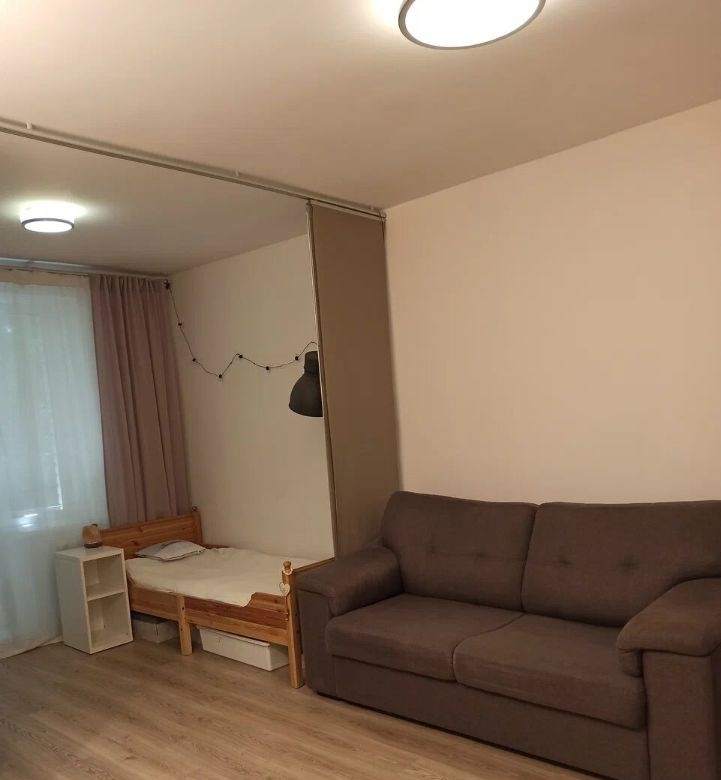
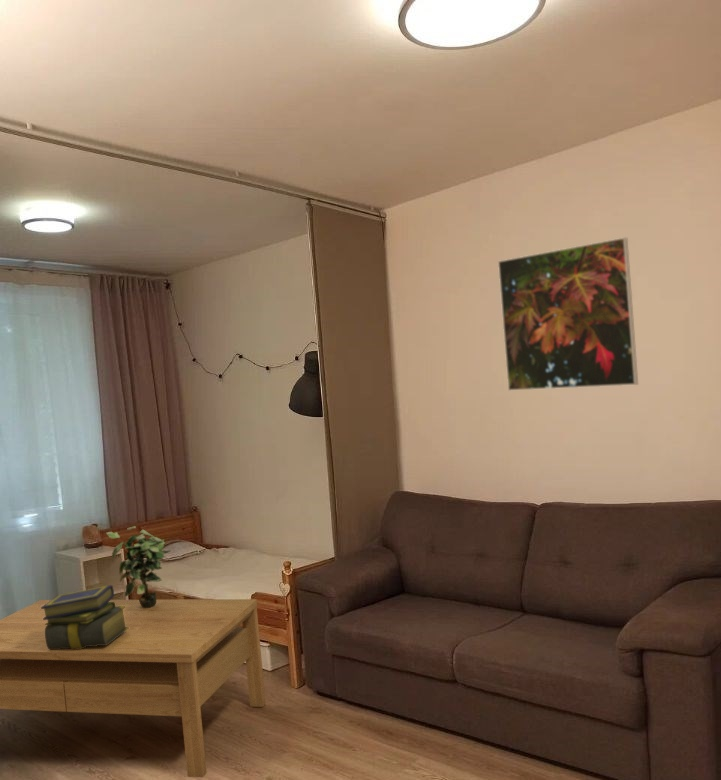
+ stack of books [41,584,129,649]
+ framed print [497,236,639,392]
+ potted plant [105,525,171,608]
+ coffee table [0,598,267,779]
